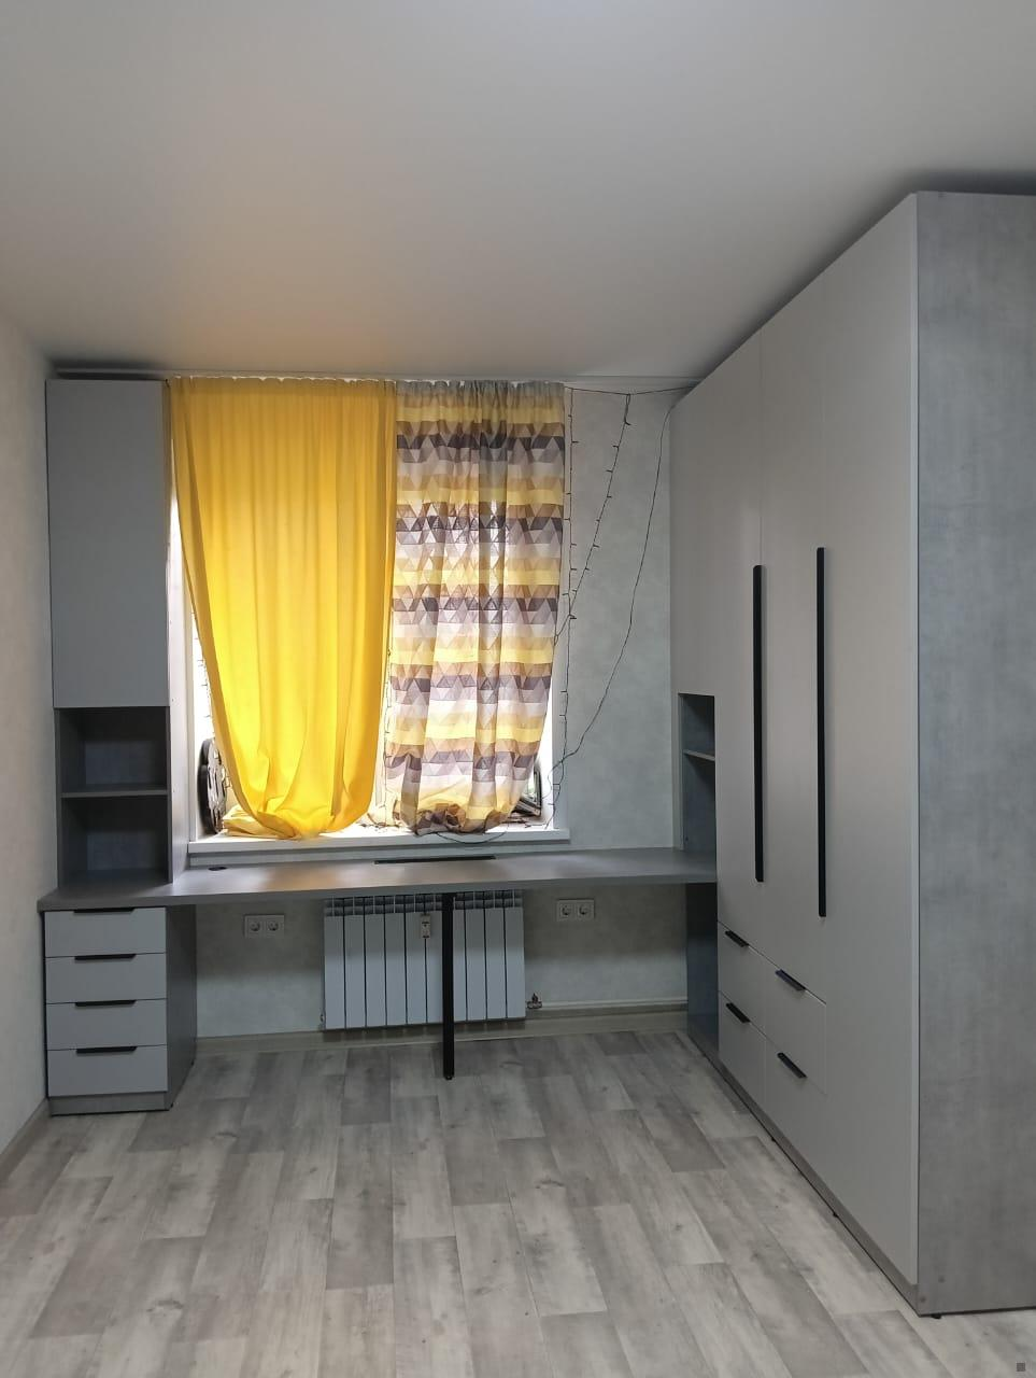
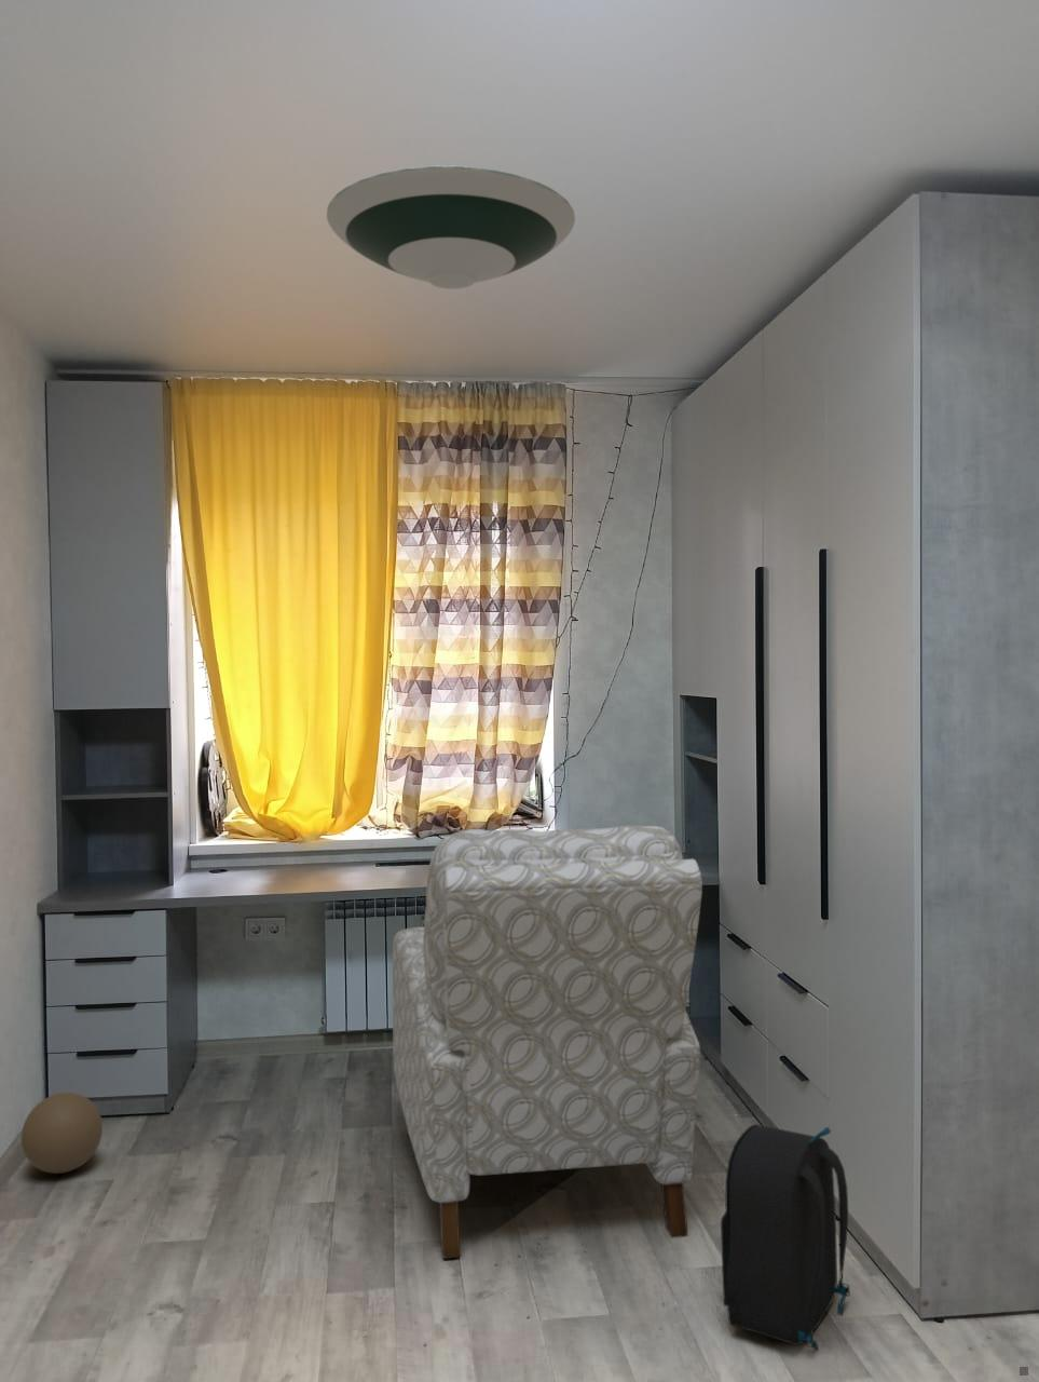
+ ball [21,1092,104,1175]
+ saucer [326,165,576,290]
+ chair [392,824,704,1260]
+ backpack [719,1124,851,1350]
